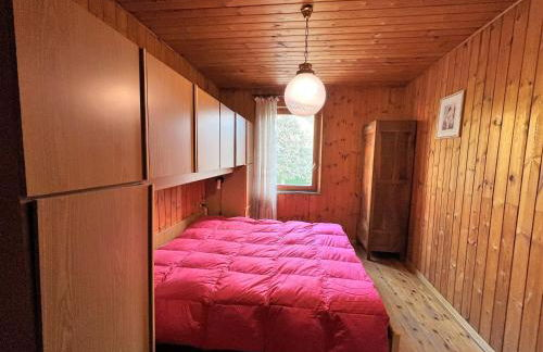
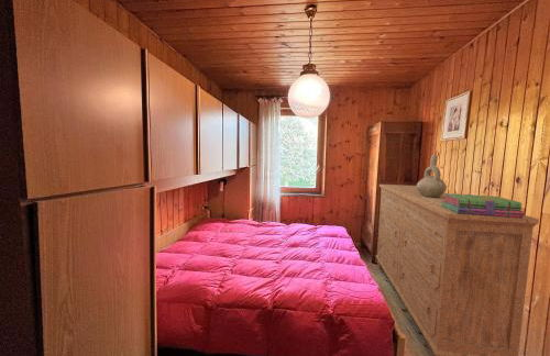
+ dresser [375,183,540,356]
+ stack of books [441,192,525,218]
+ decorative vase [416,154,448,197]
